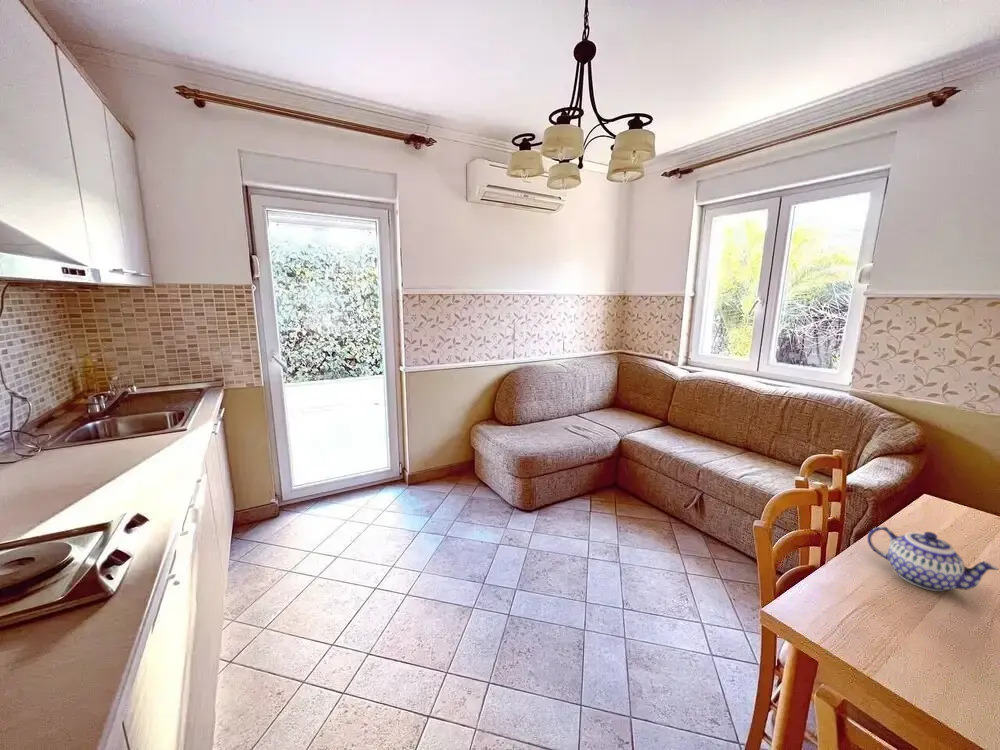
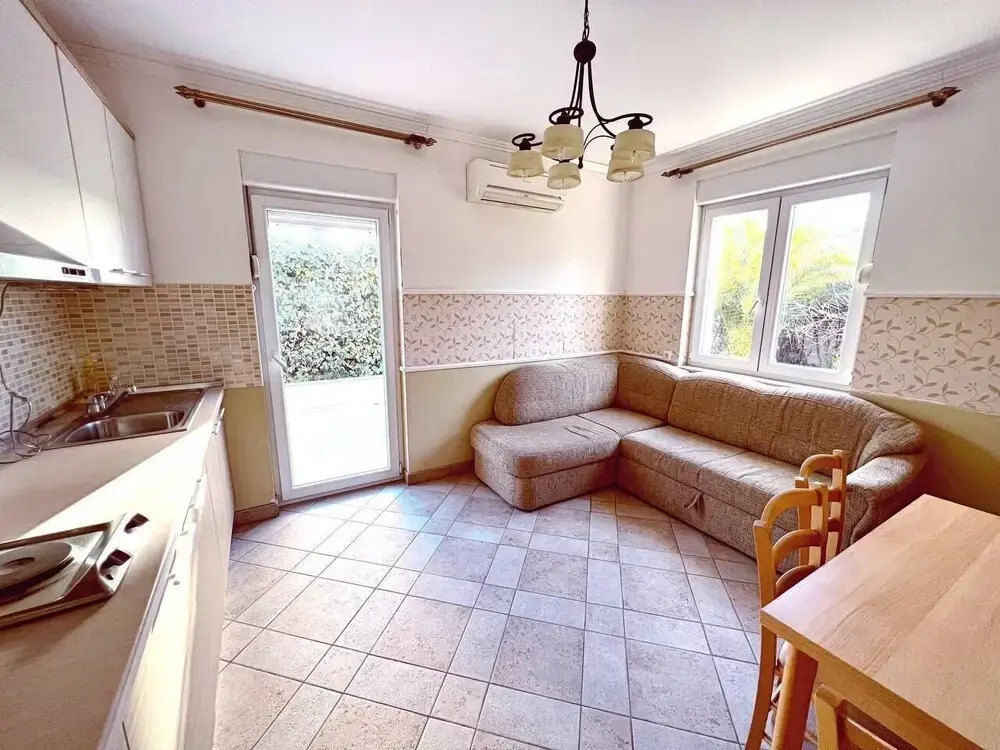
- teapot [866,525,1000,592]
